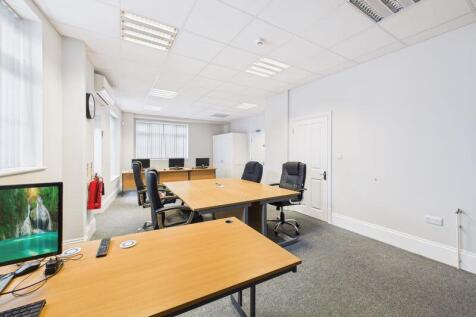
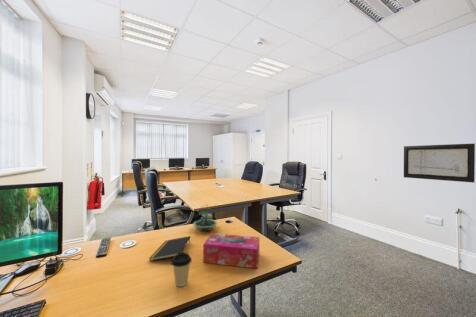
+ terrarium [192,204,218,232]
+ coffee cup [170,252,193,287]
+ notepad [148,235,191,262]
+ tissue box [202,232,260,269]
+ wall art [403,143,476,184]
